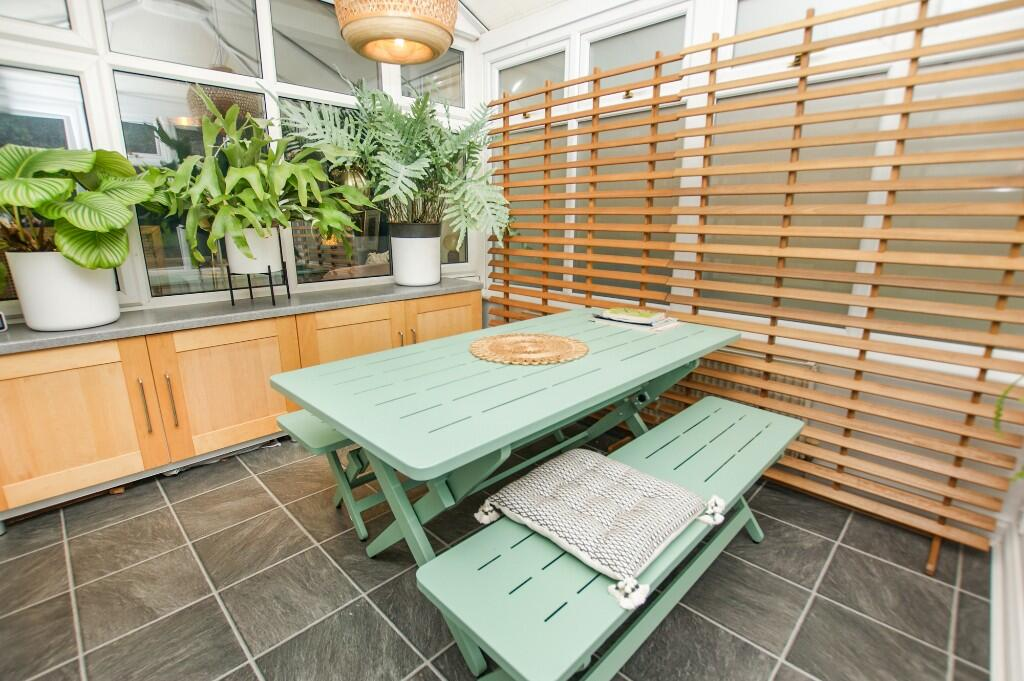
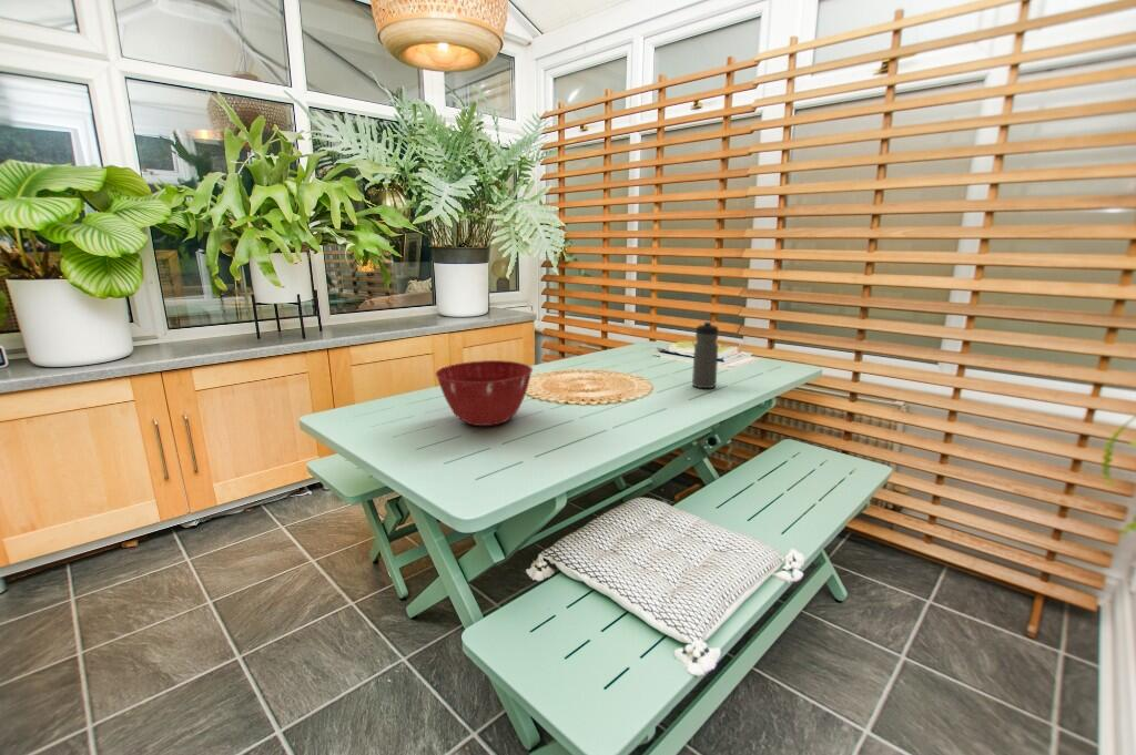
+ mixing bowl [434,359,534,427]
+ water bottle [691,319,720,389]
